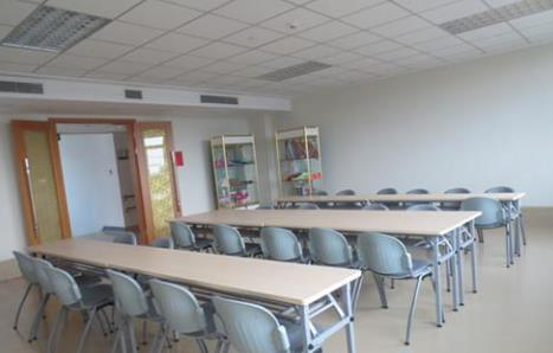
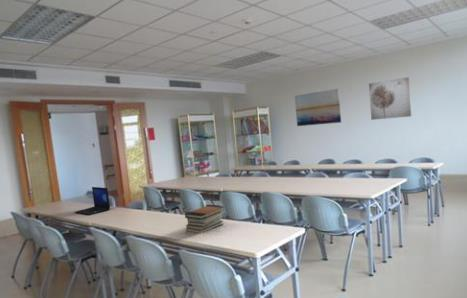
+ wall art [368,76,412,121]
+ wall art [294,88,342,127]
+ book stack [184,204,225,234]
+ laptop [74,186,111,216]
